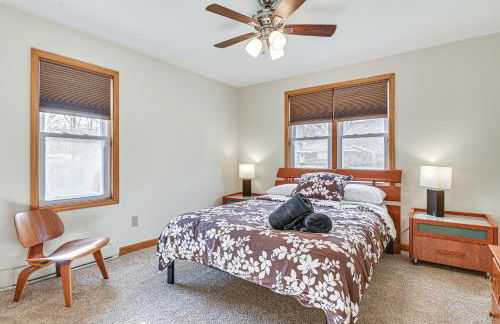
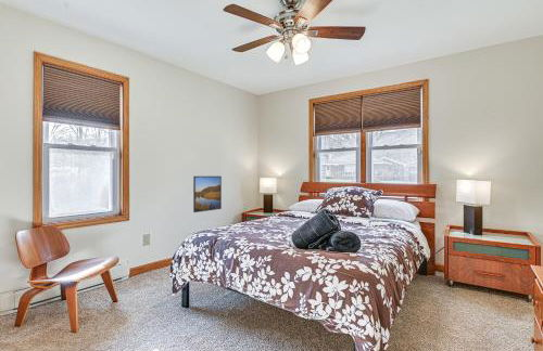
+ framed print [192,176,223,213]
